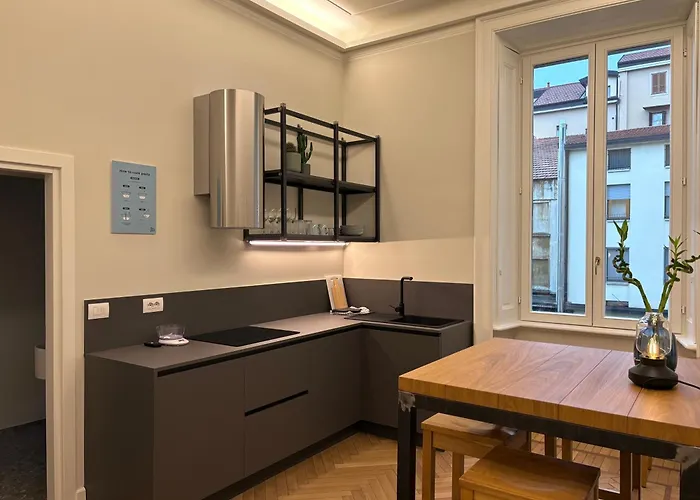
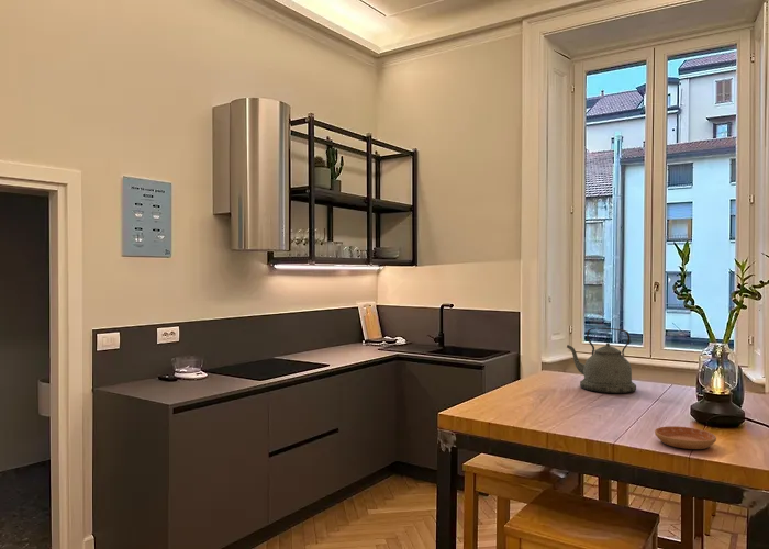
+ kettle [566,327,637,394]
+ saucer [654,425,717,450]
